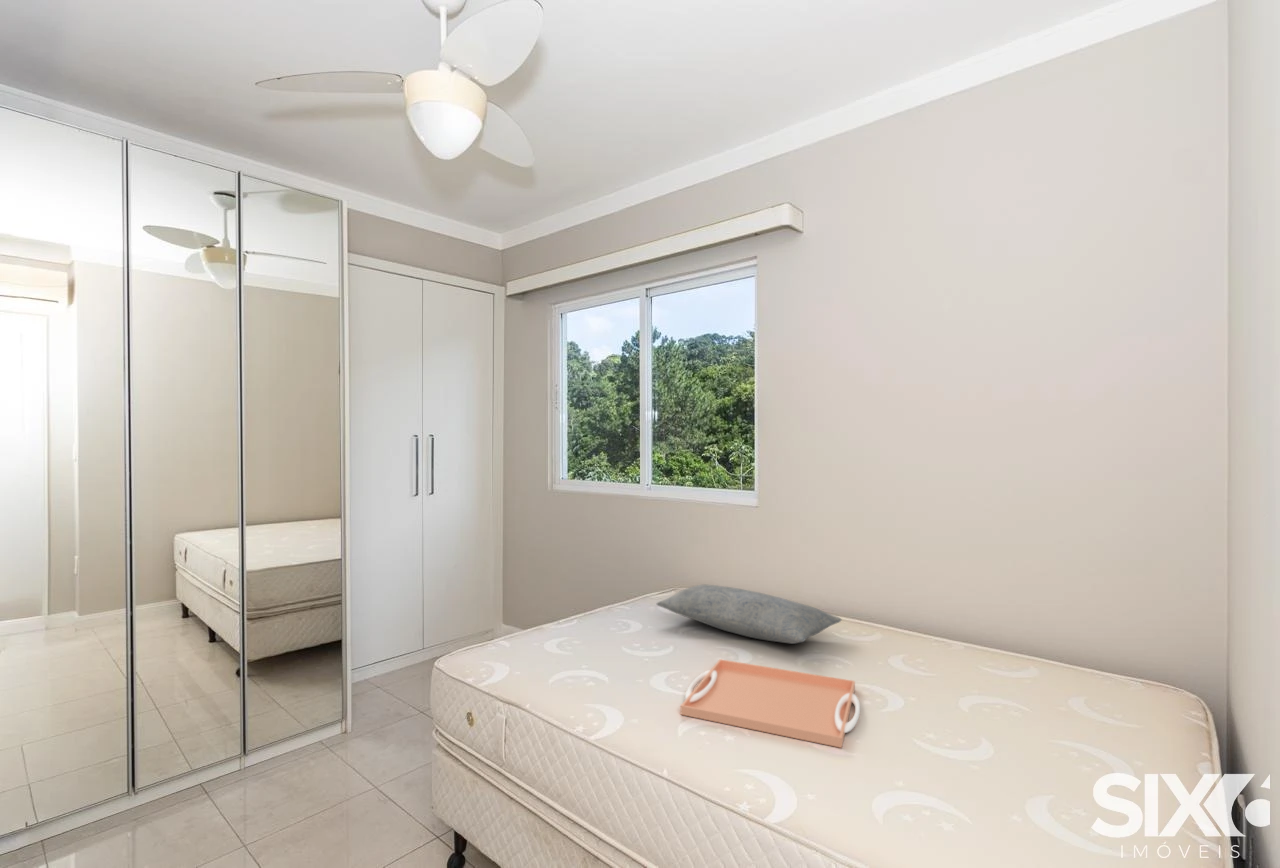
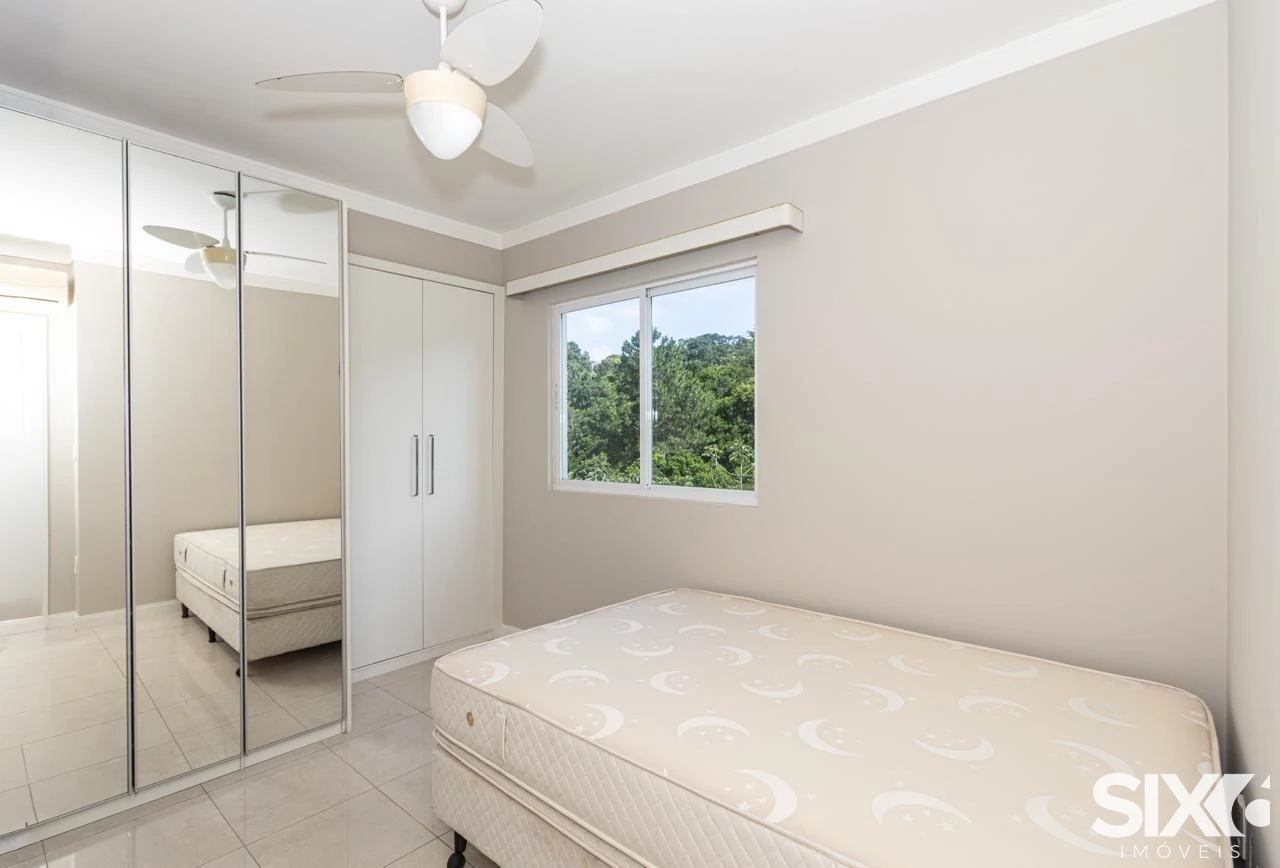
- serving tray [679,658,861,749]
- pillow [656,584,843,645]
